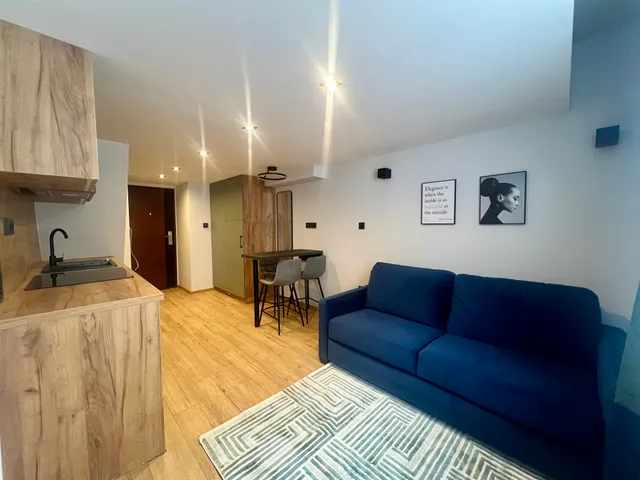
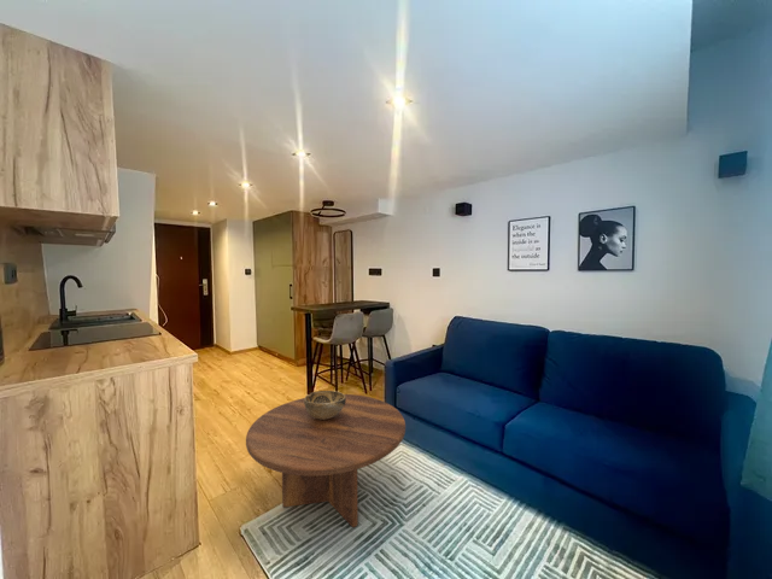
+ coffee table [245,393,407,528]
+ decorative bowl [304,390,346,420]
